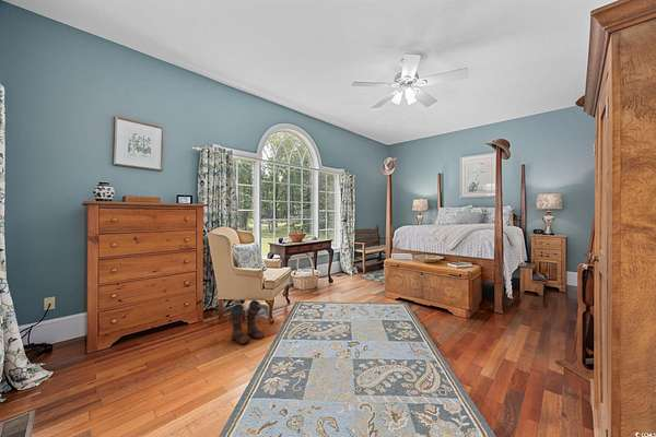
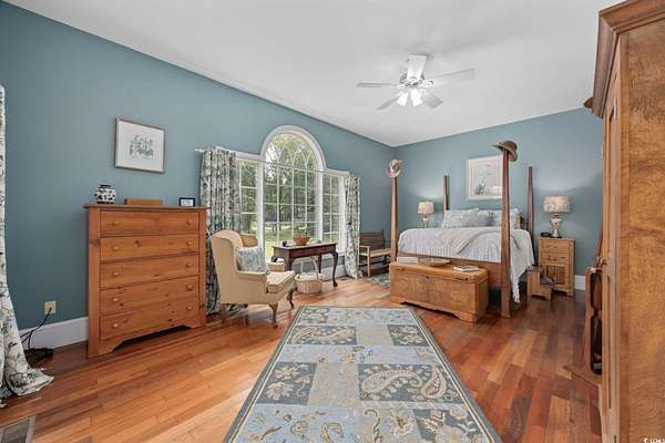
- boots [229,299,270,345]
